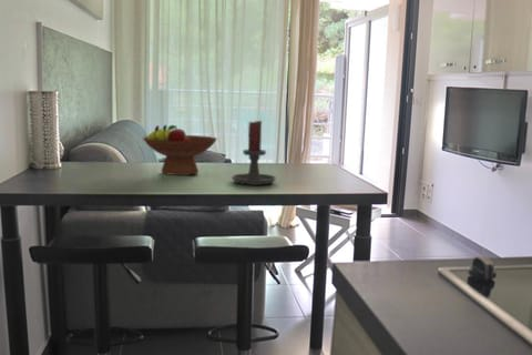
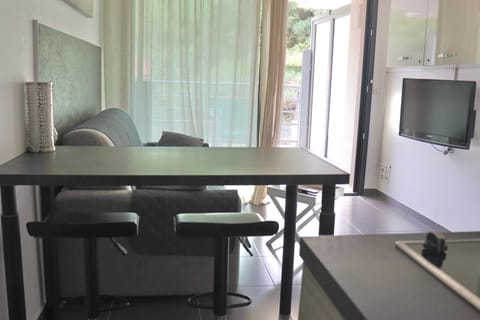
- fruit bowl [141,124,218,176]
- candle holder [231,120,277,186]
